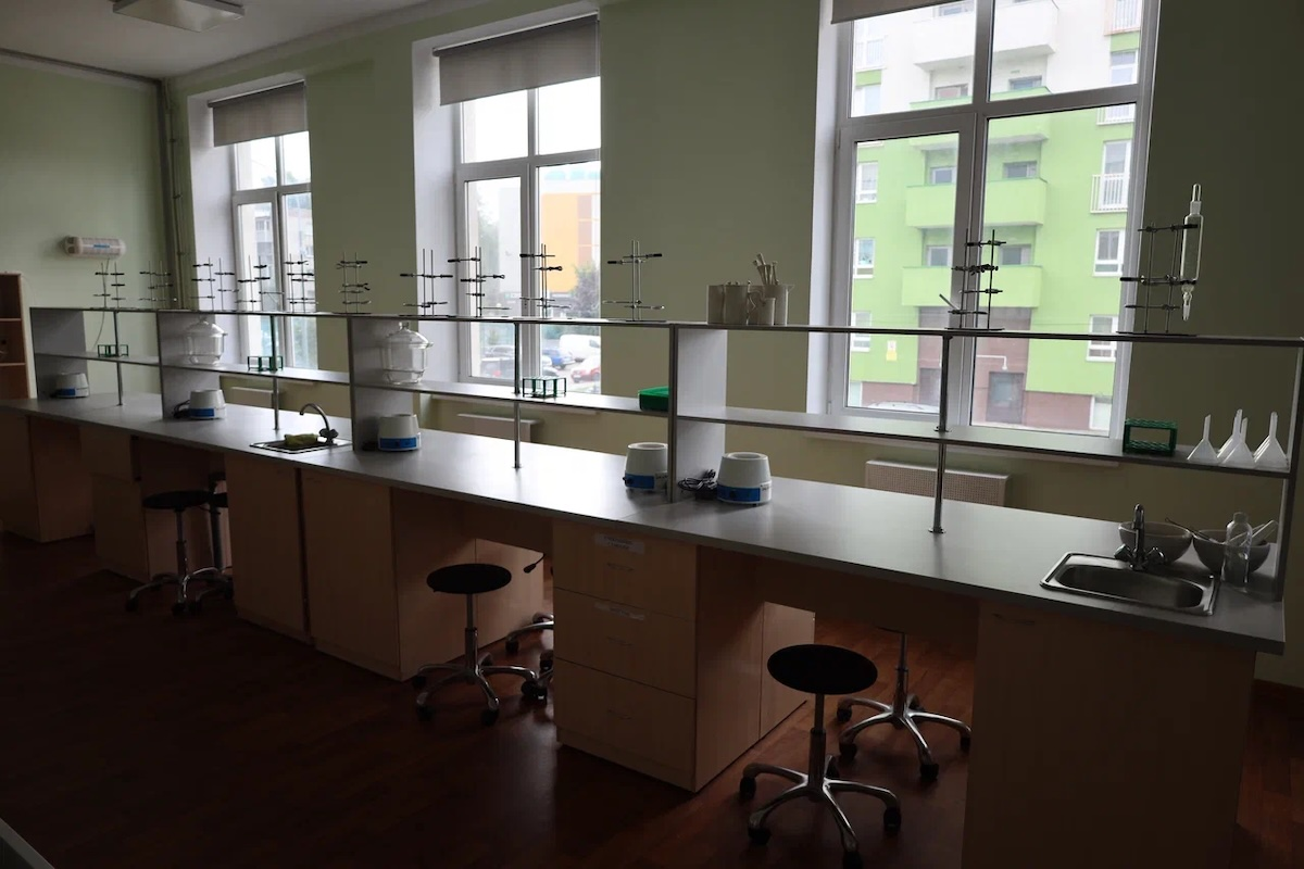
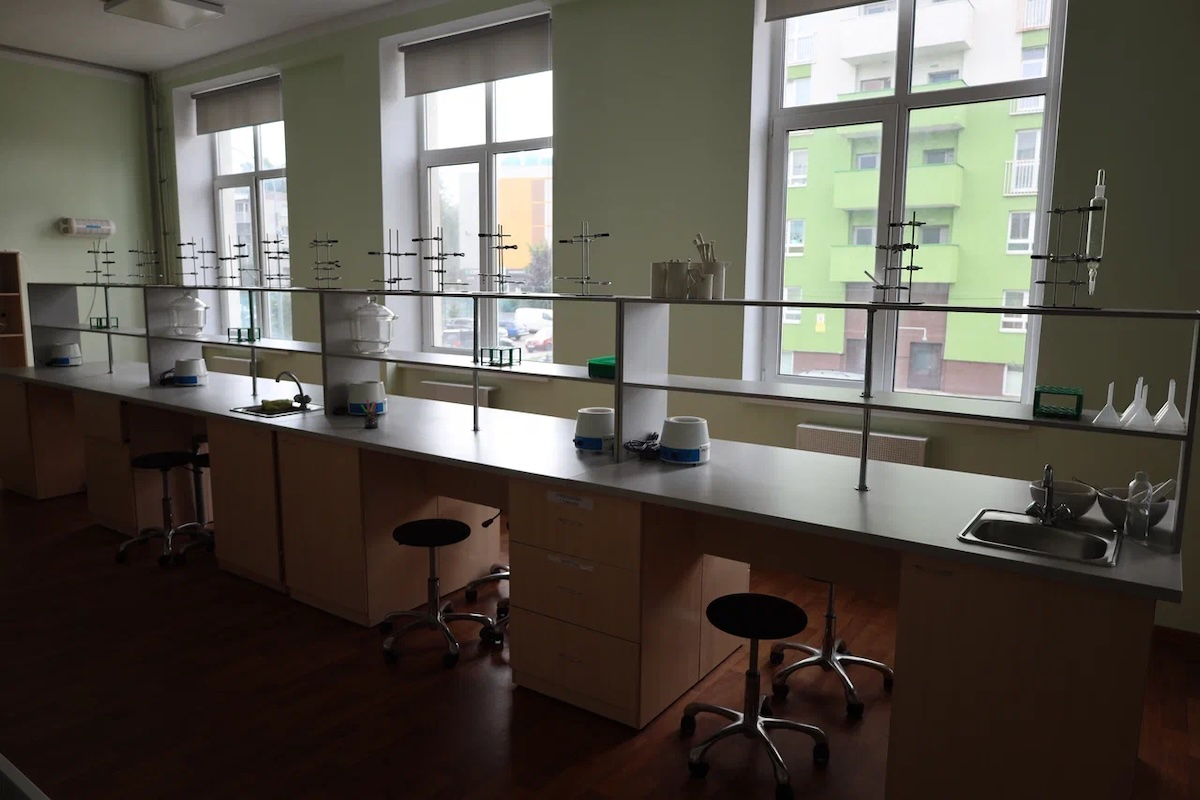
+ pen holder [359,398,379,429]
